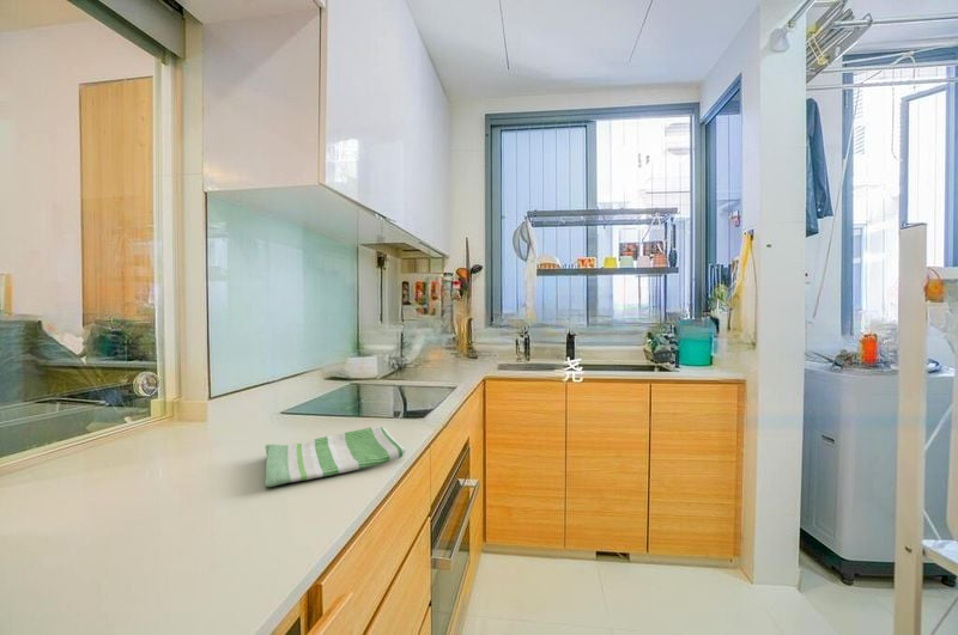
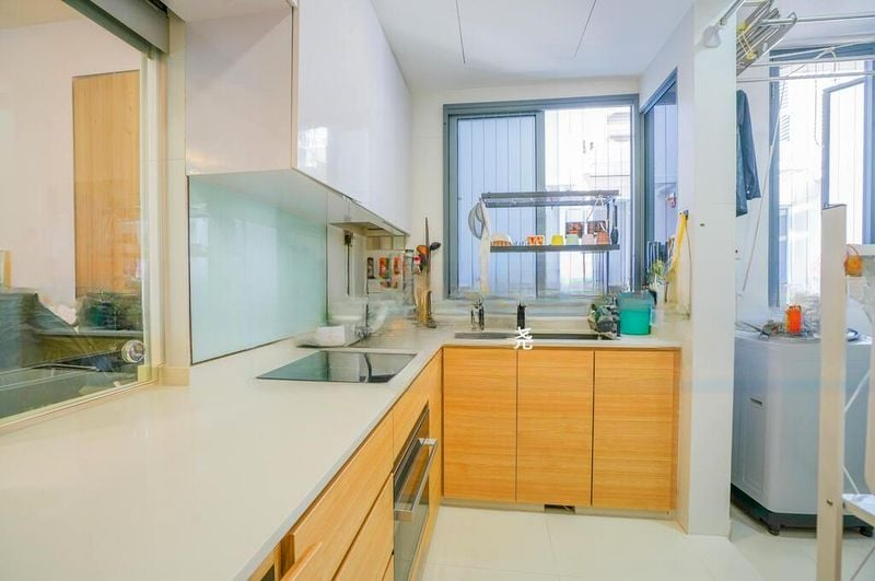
- dish towel [263,426,406,488]
